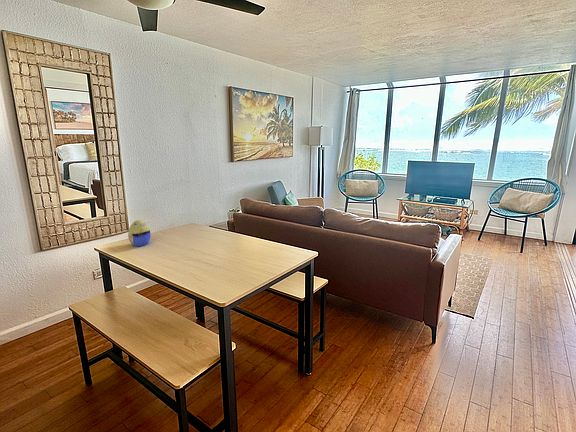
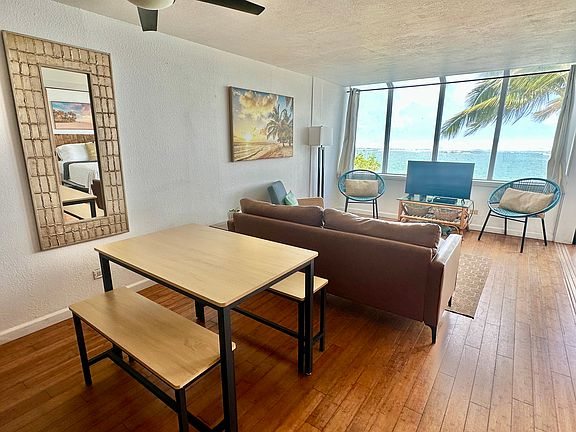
- decorative egg [127,219,152,247]
